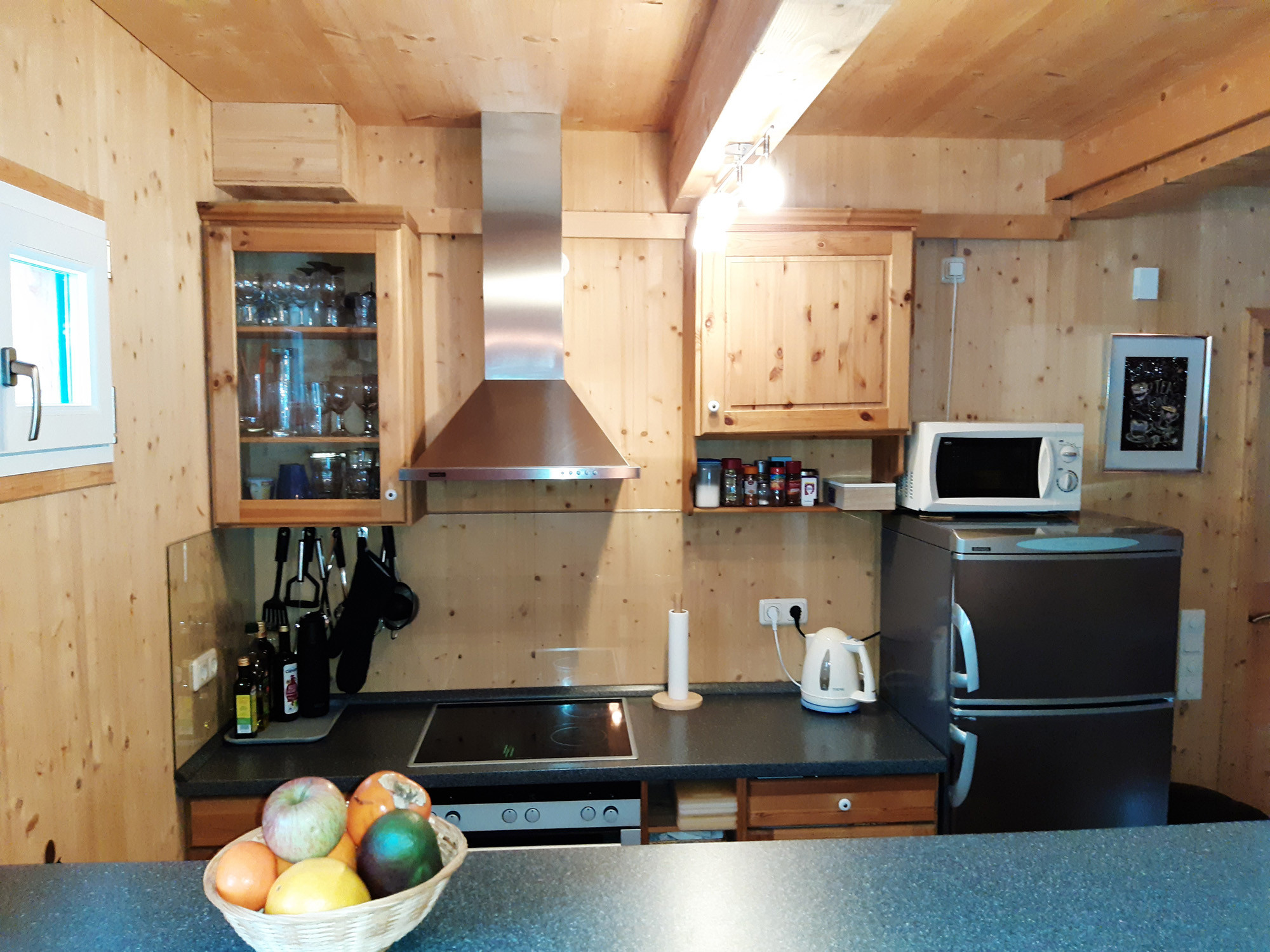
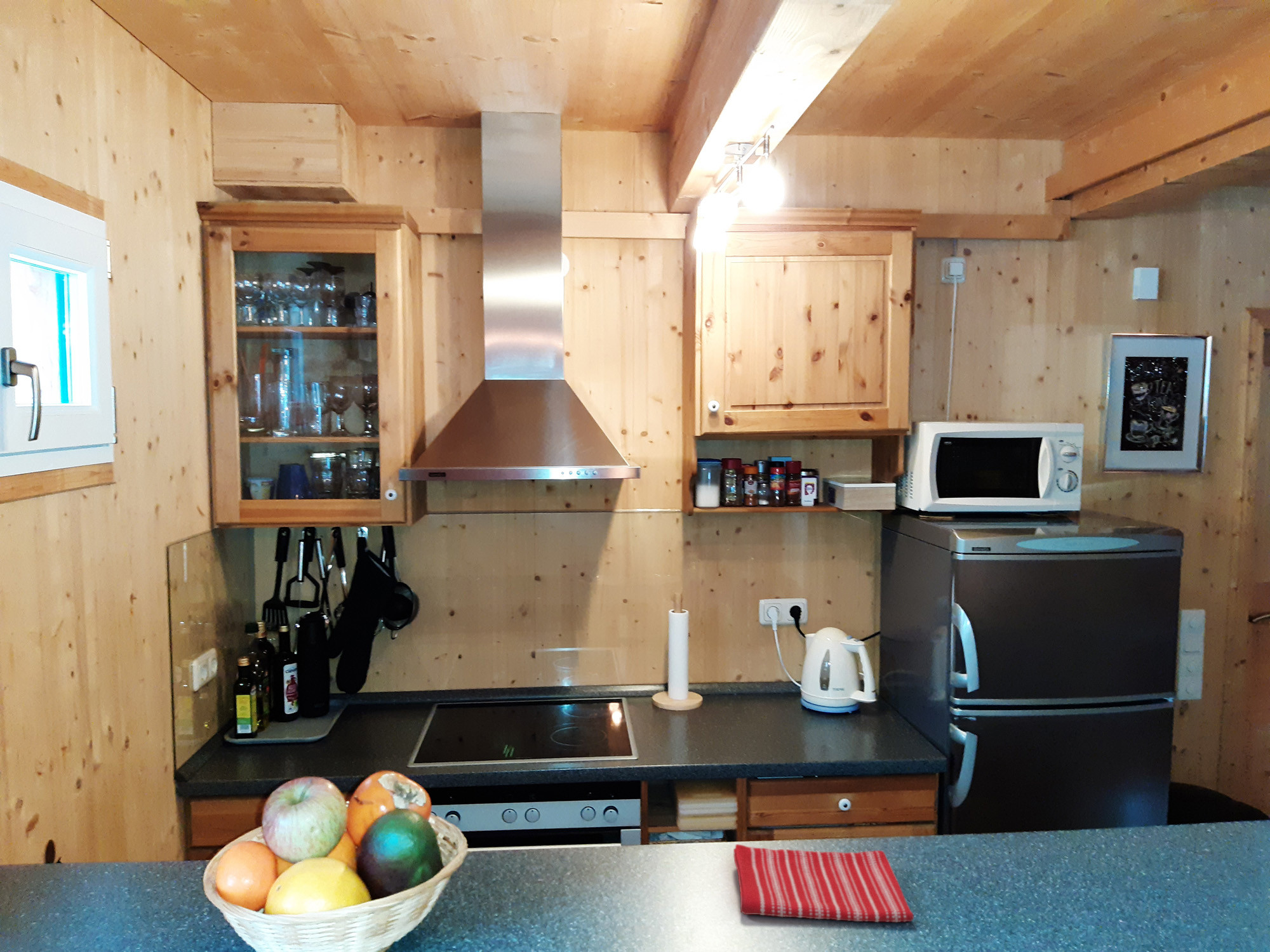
+ dish towel [733,843,914,923]
